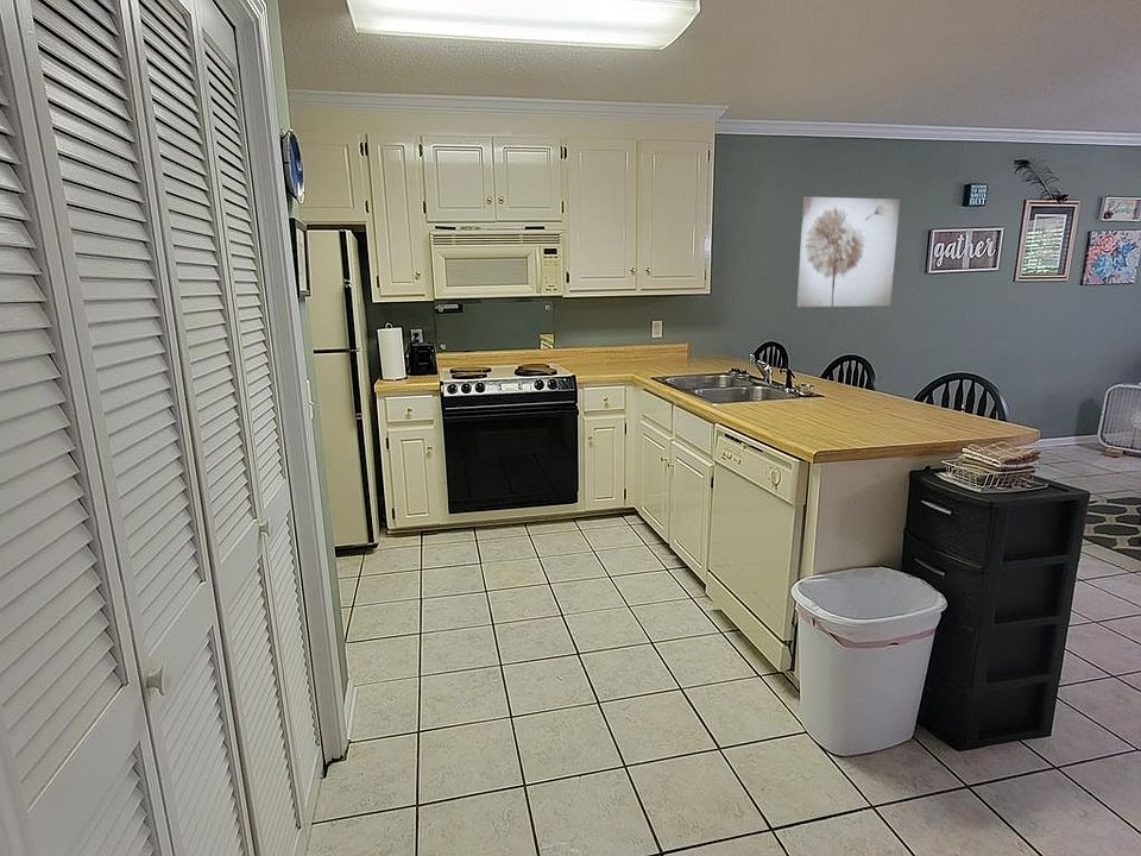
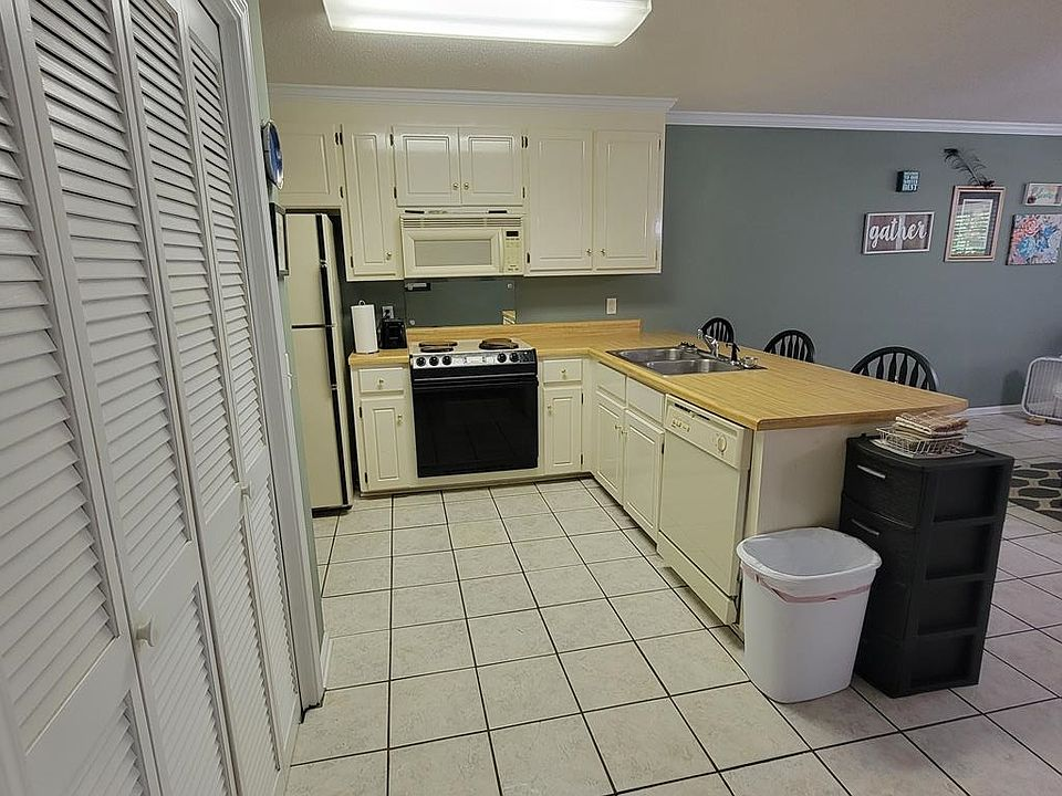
- wall art [795,196,901,308]
